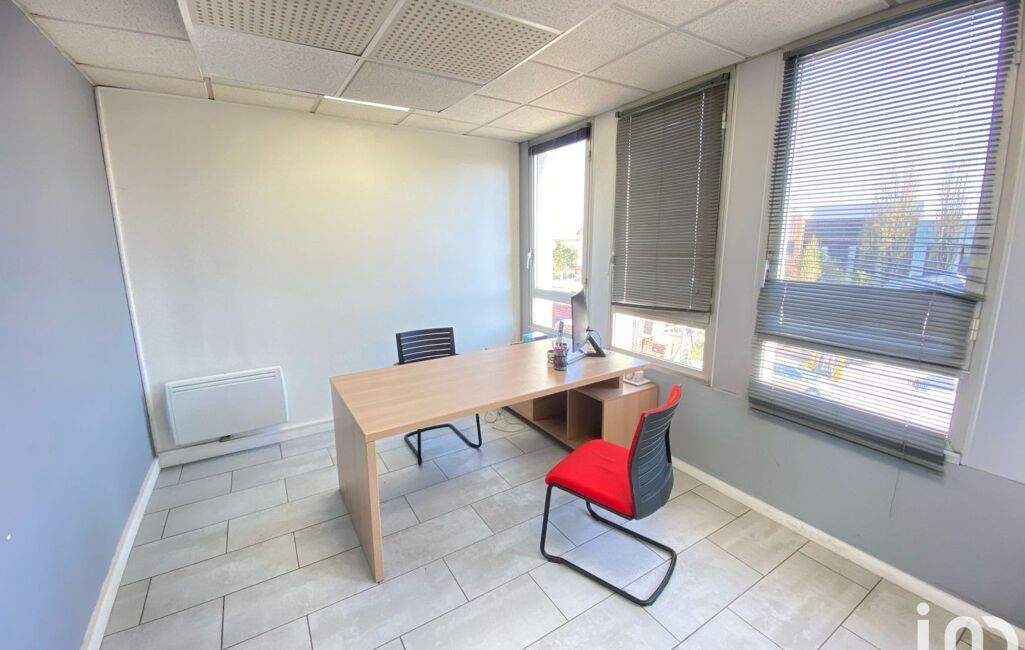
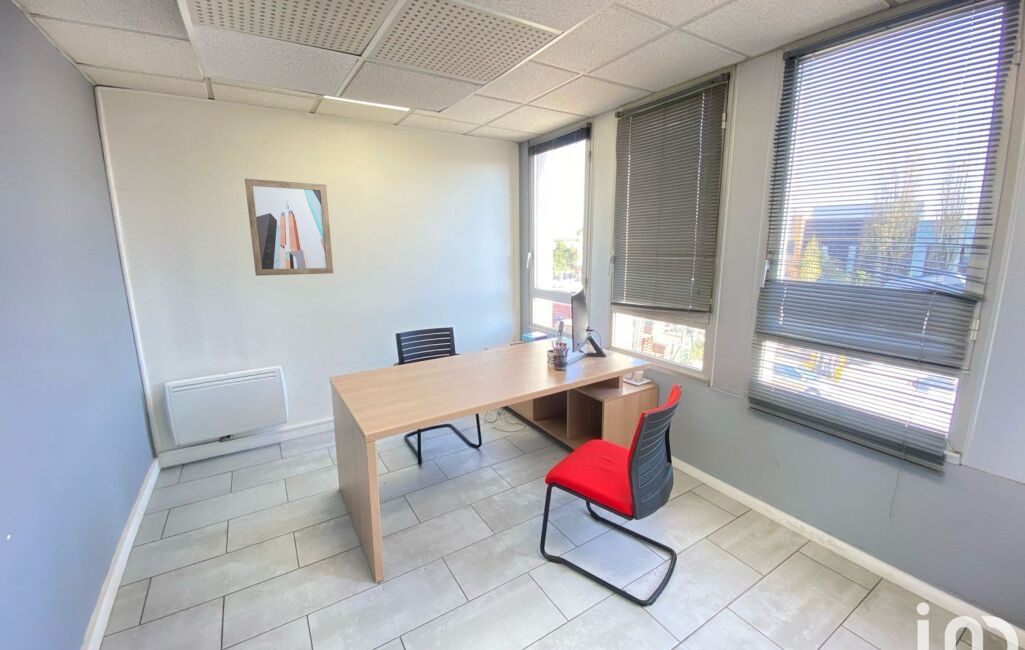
+ wall art [244,178,334,277]
